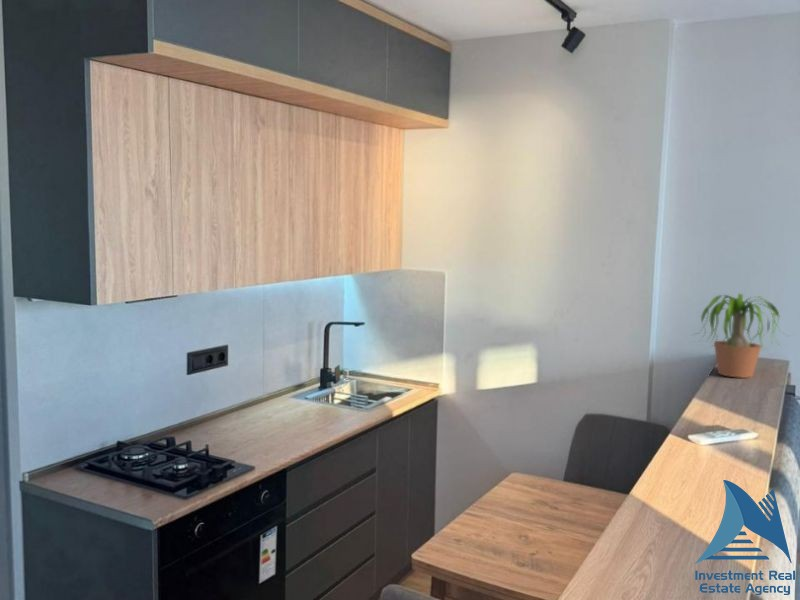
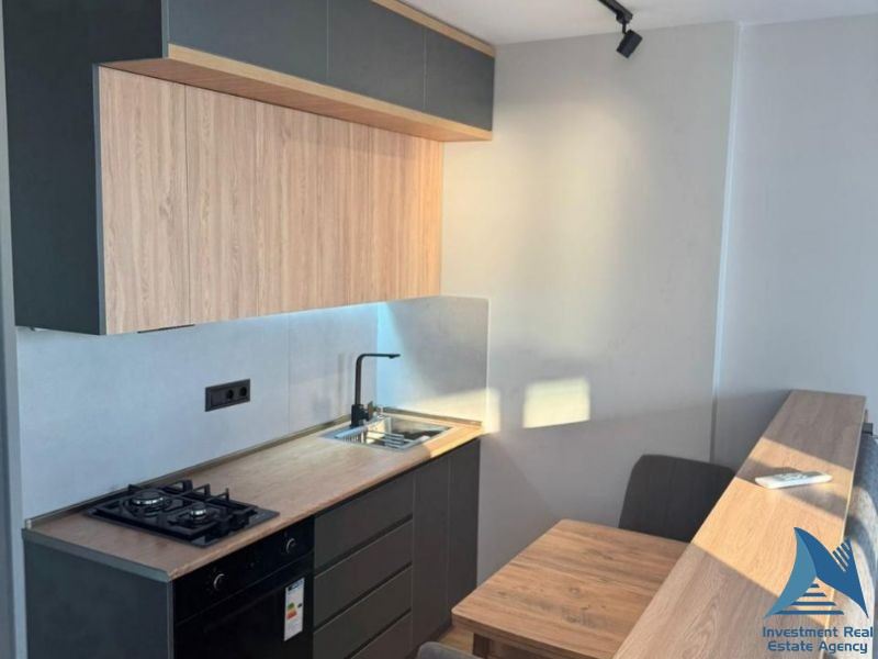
- potted plant [690,293,795,379]
